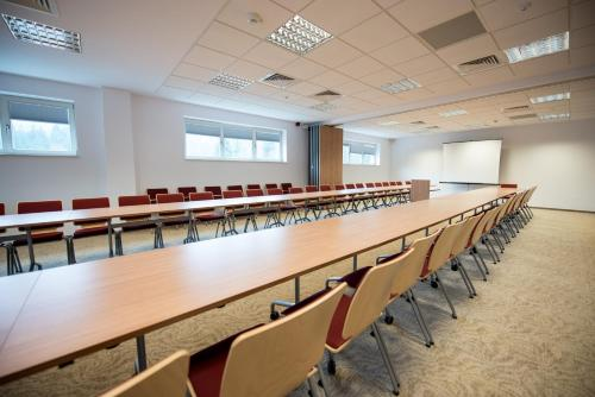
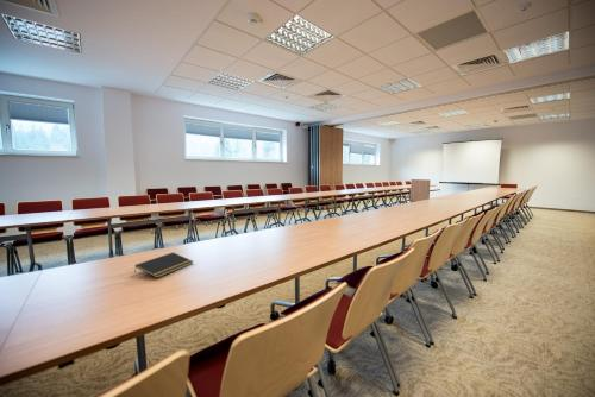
+ notepad [133,251,194,279]
